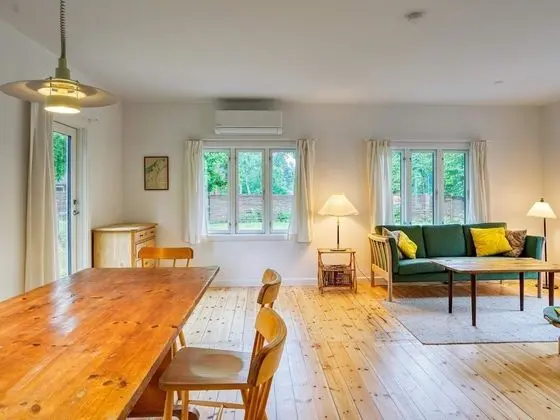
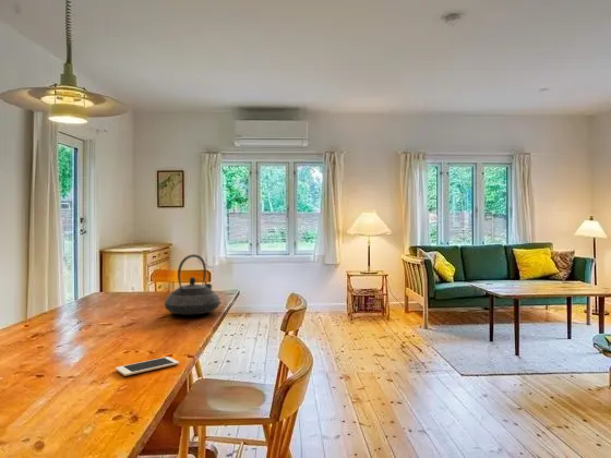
+ teapot [164,253,221,316]
+ cell phone [115,355,180,377]
